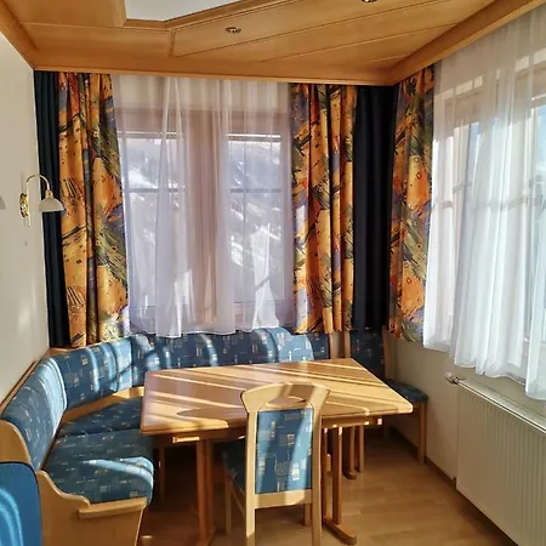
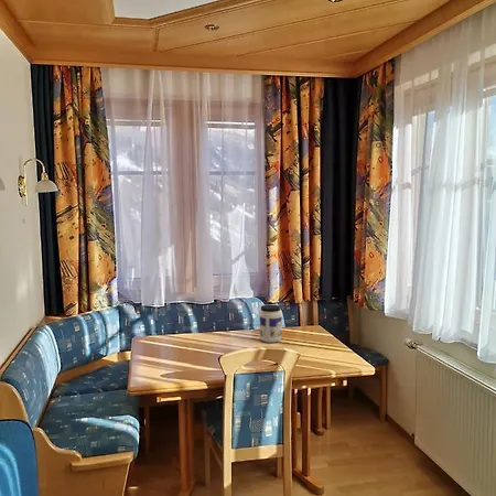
+ jar [259,304,283,344]
